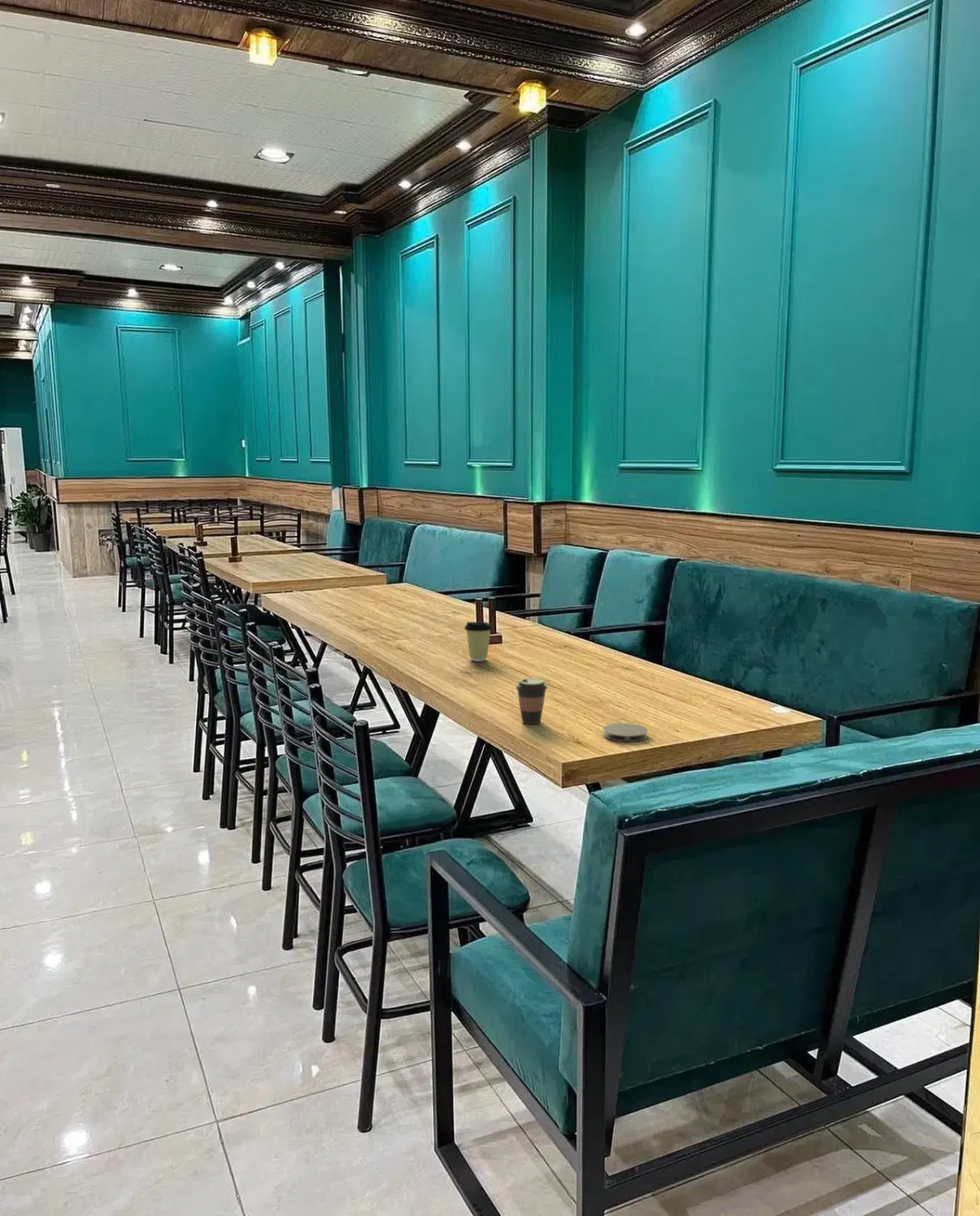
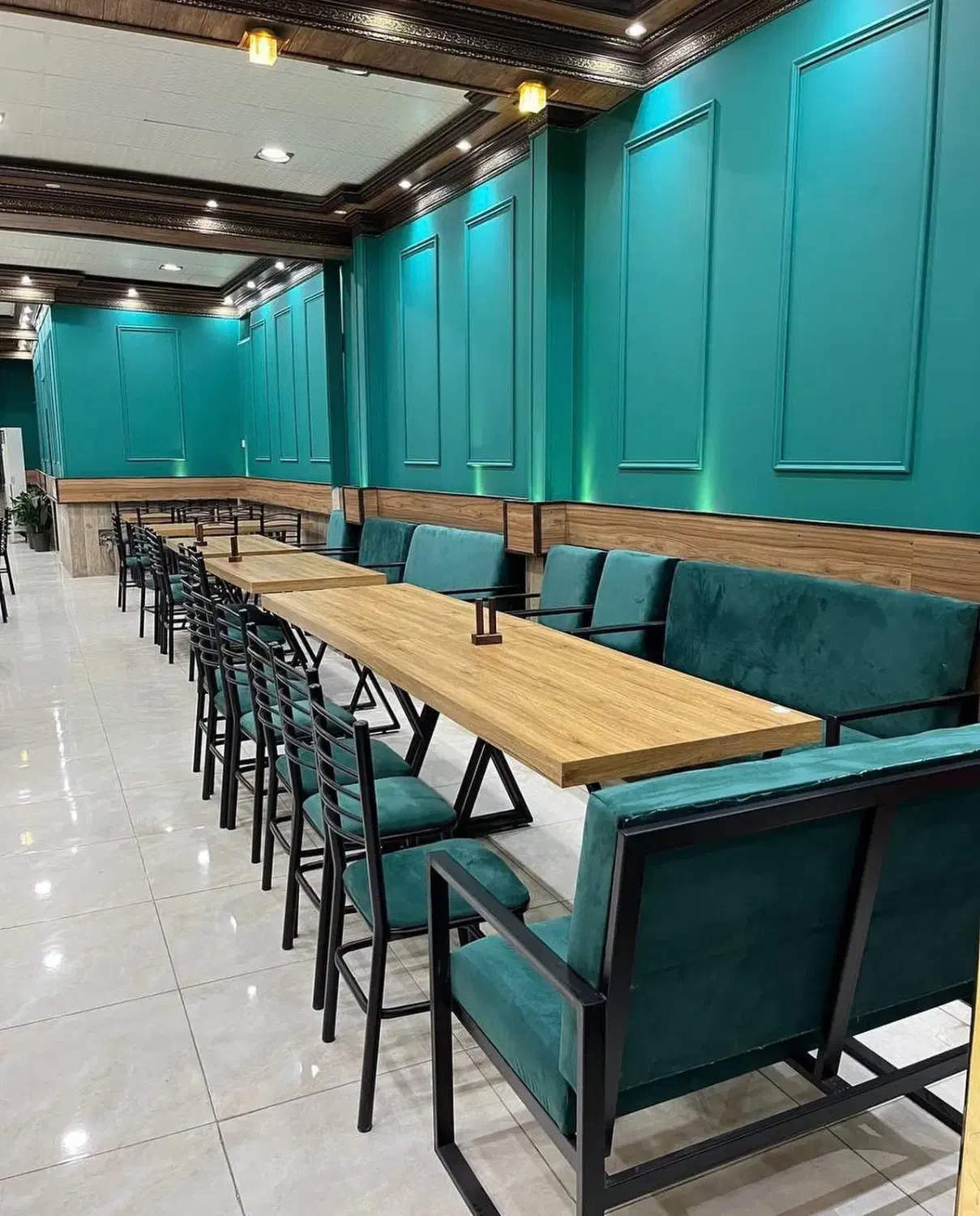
- coffee cup [464,621,494,662]
- coaster [602,722,648,743]
- coffee cup [515,678,549,725]
